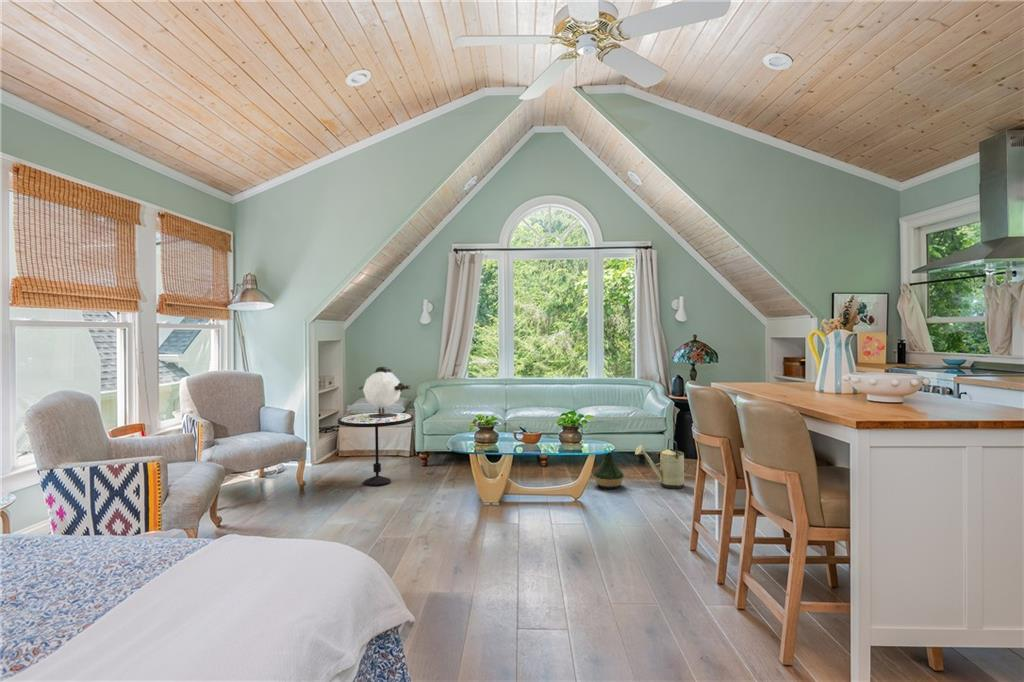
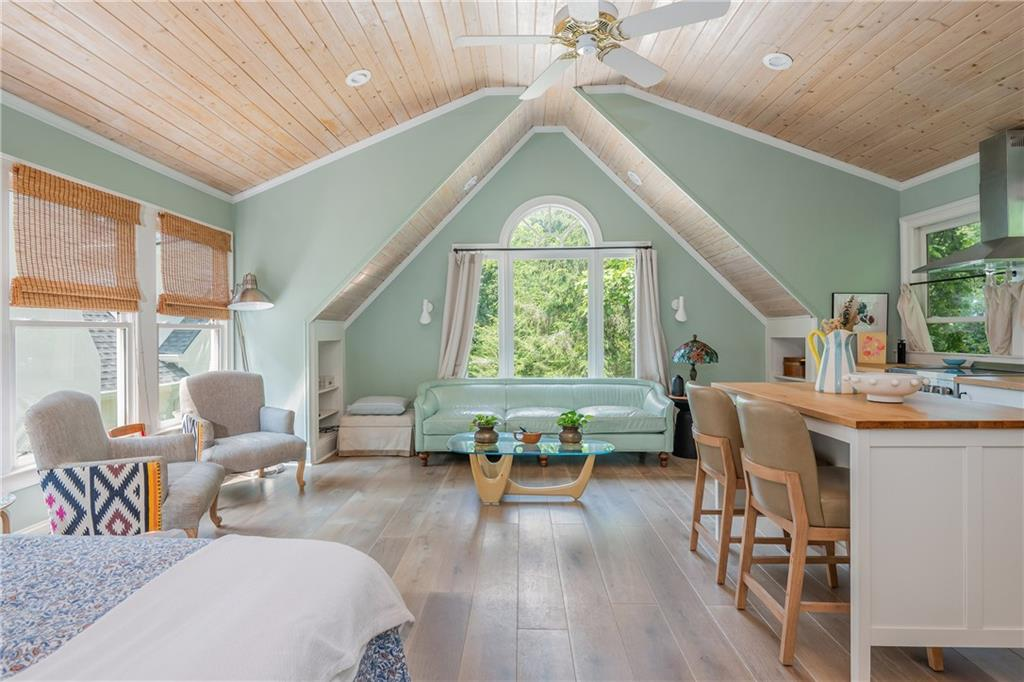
- watering can [634,438,690,490]
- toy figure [358,366,412,417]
- side table [337,411,415,487]
- vase [593,452,625,490]
